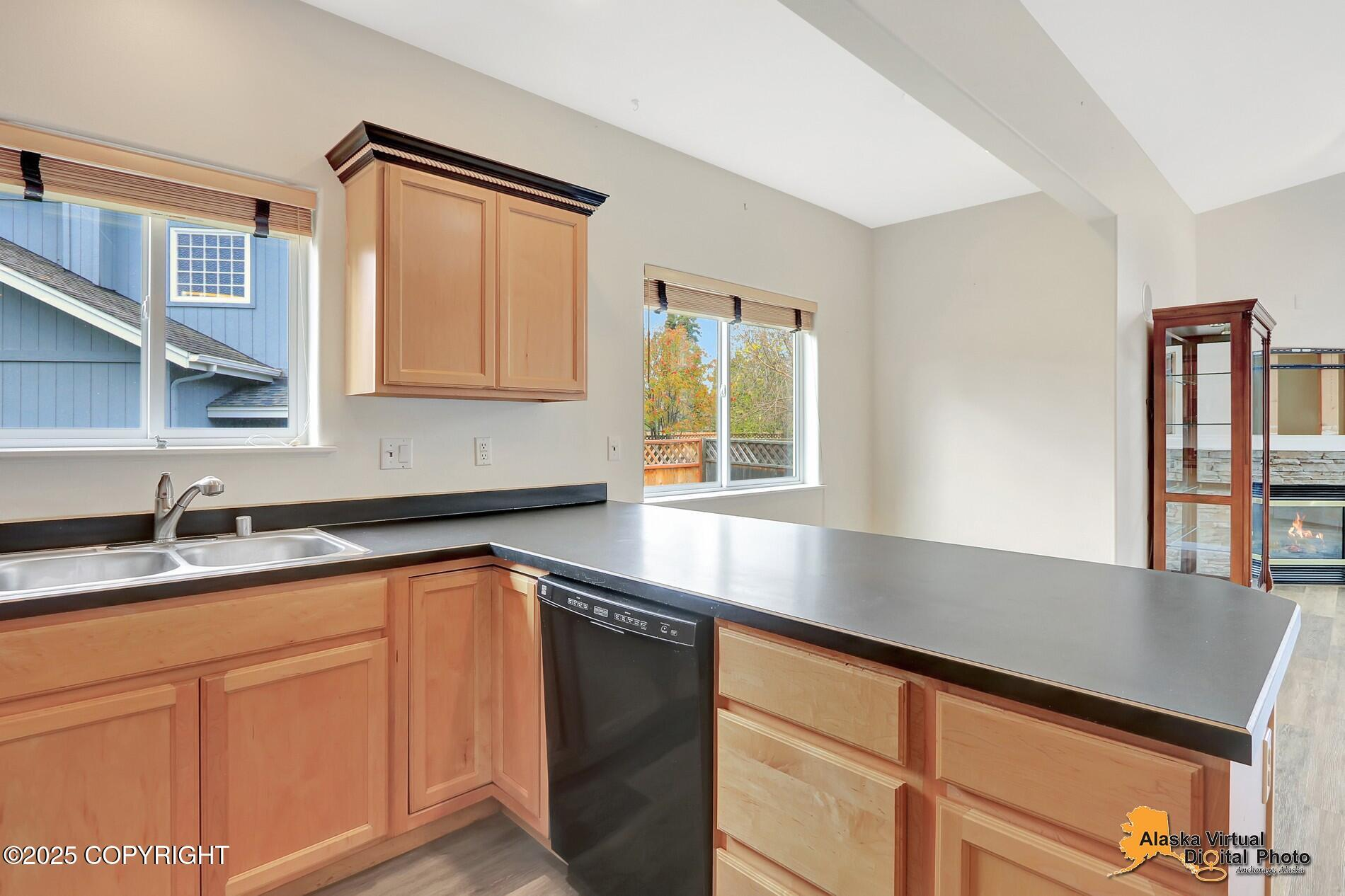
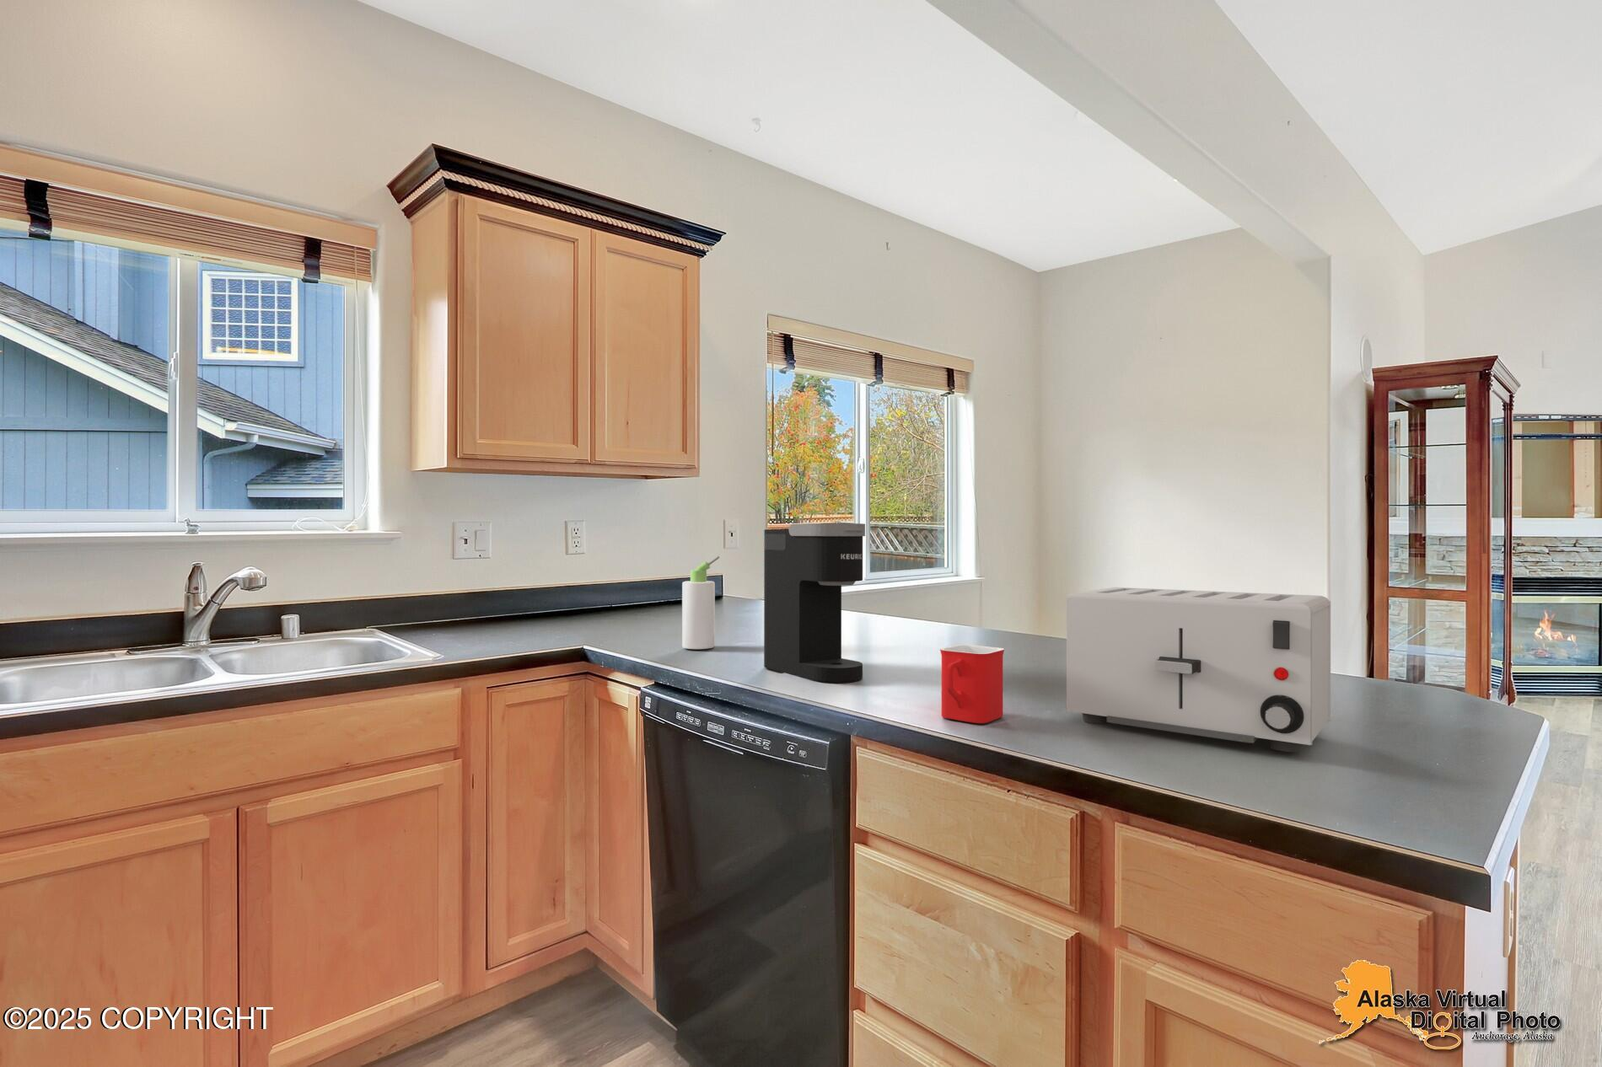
+ mug [940,644,1005,724]
+ toaster [1066,587,1332,753]
+ coffee maker [763,522,866,684]
+ bottle [681,555,721,650]
